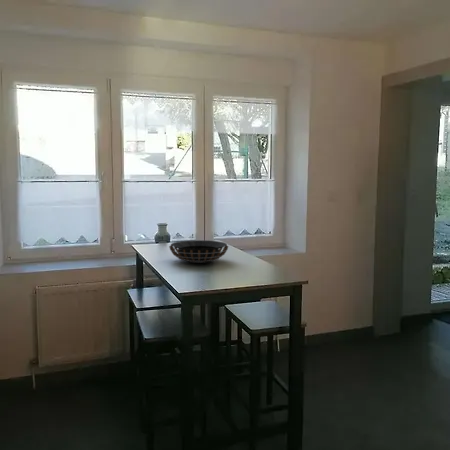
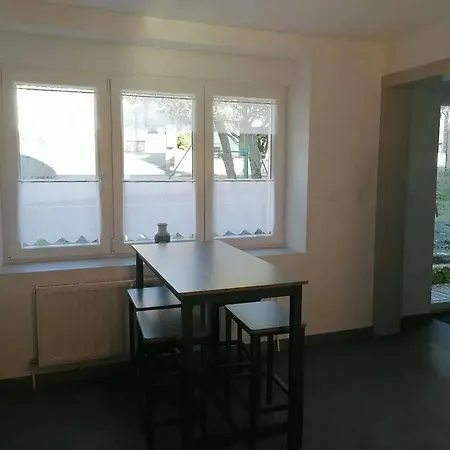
- decorative bowl [168,239,229,264]
